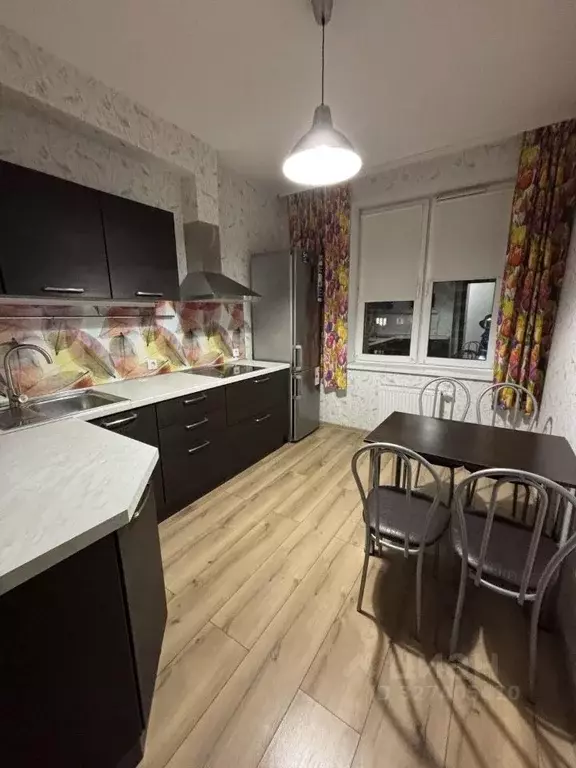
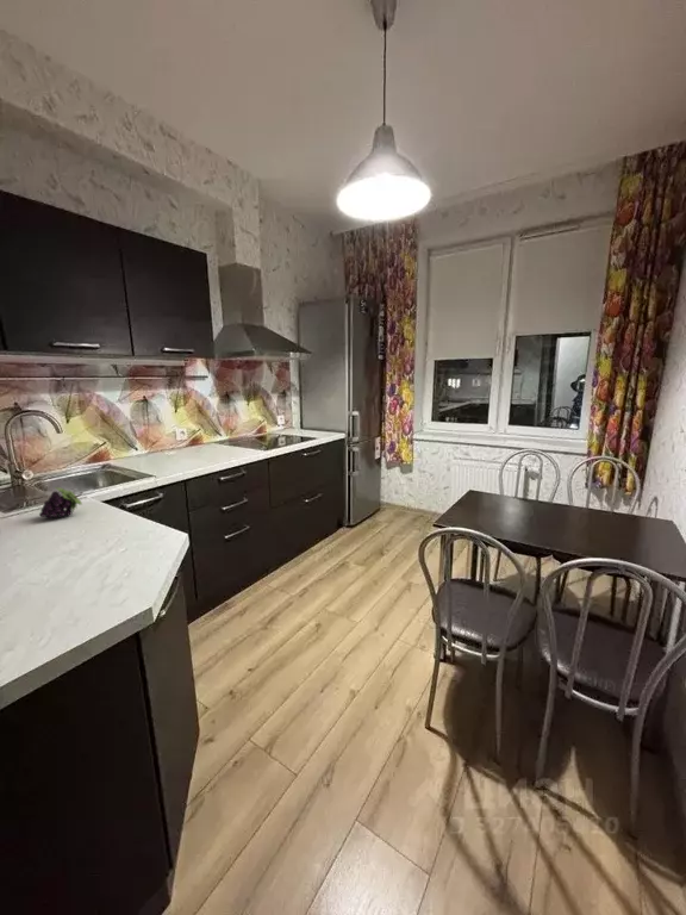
+ fruit [38,486,85,518]
